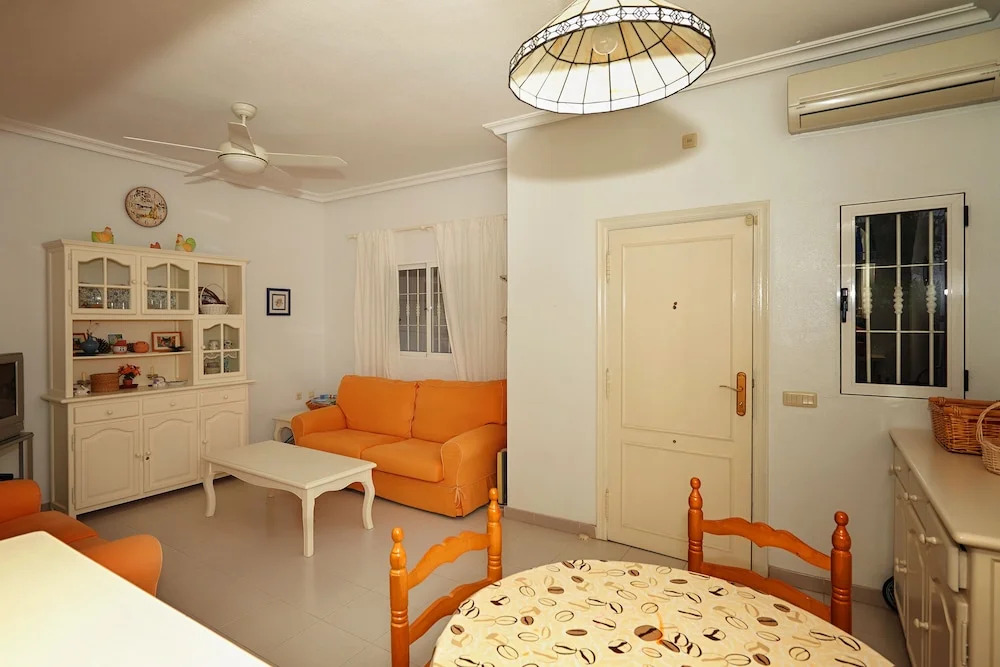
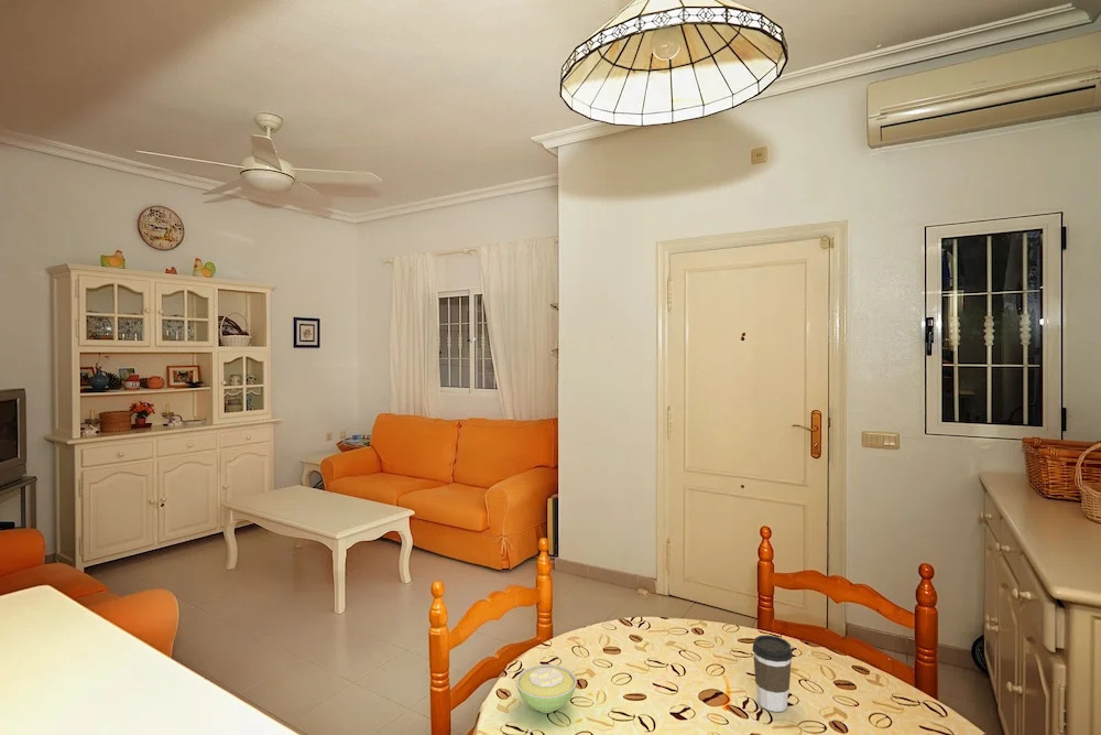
+ coffee cup [752,634,794,713]
+ sugar bowl [515,663,578,714]
